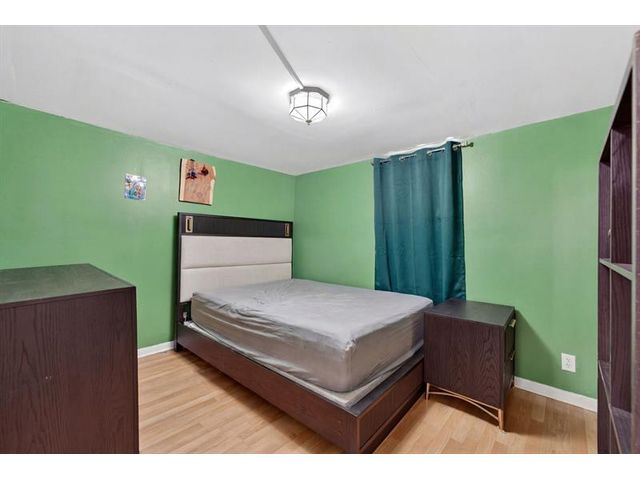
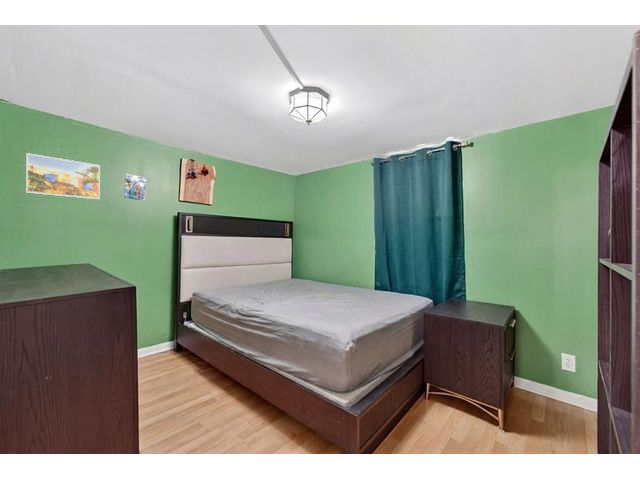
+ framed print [25,152,101,200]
